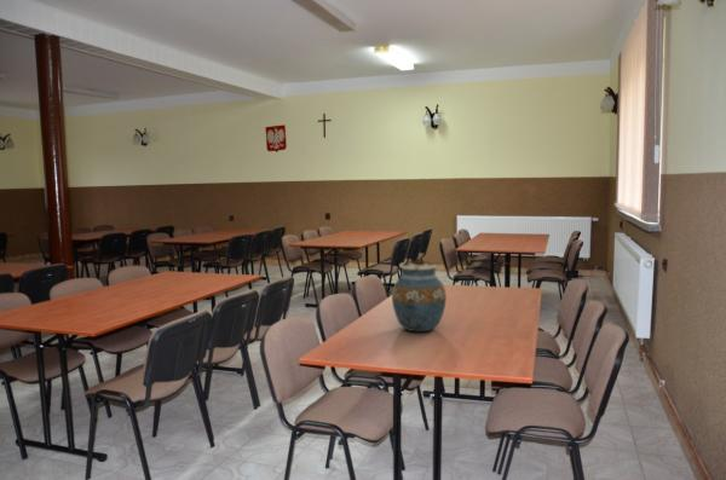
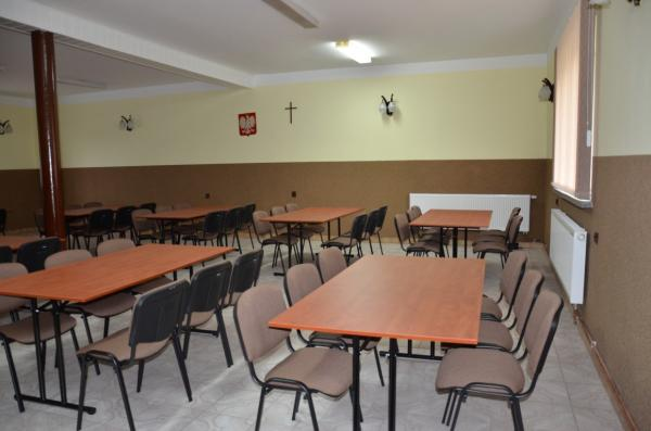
- vase [391,260,448,332]
